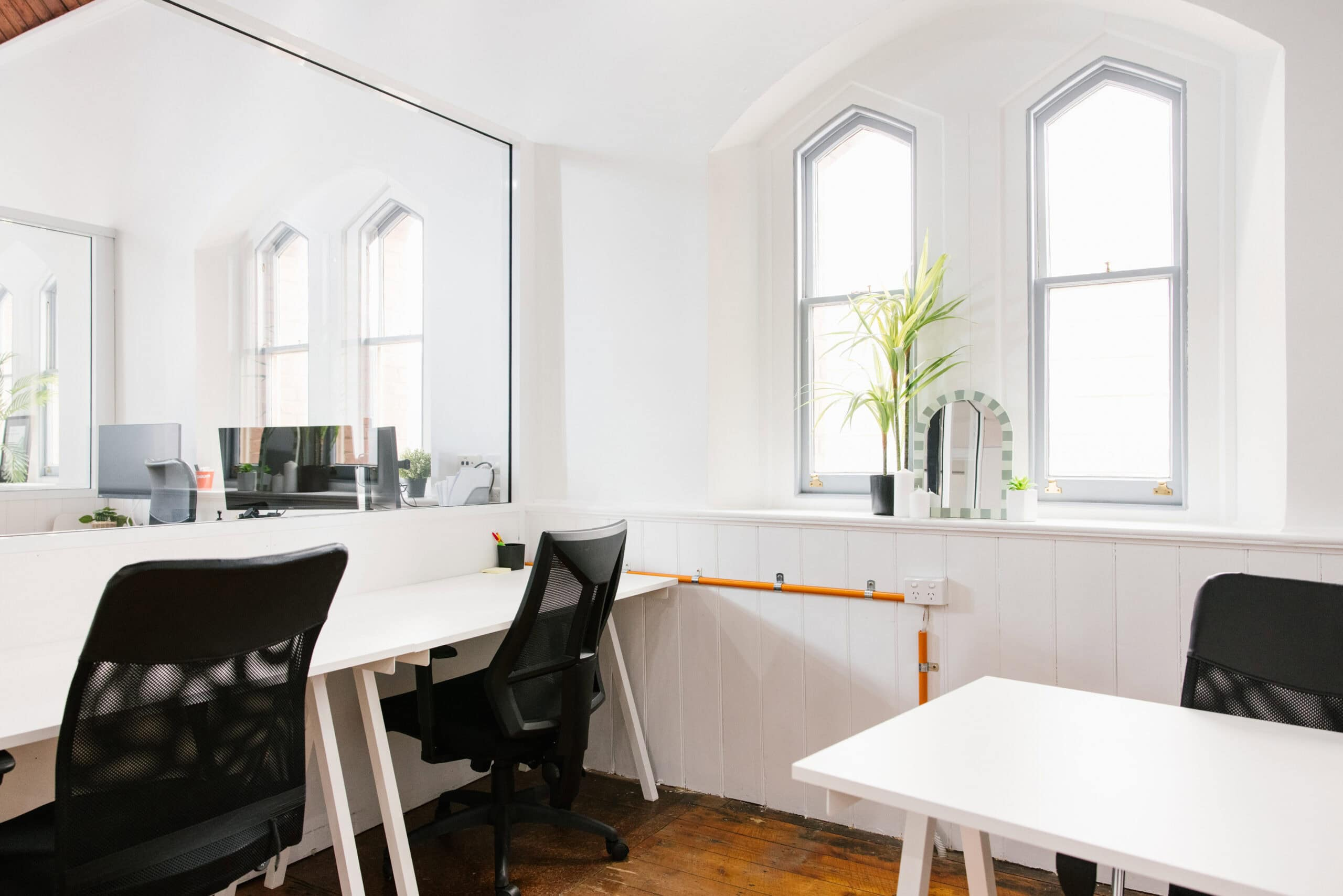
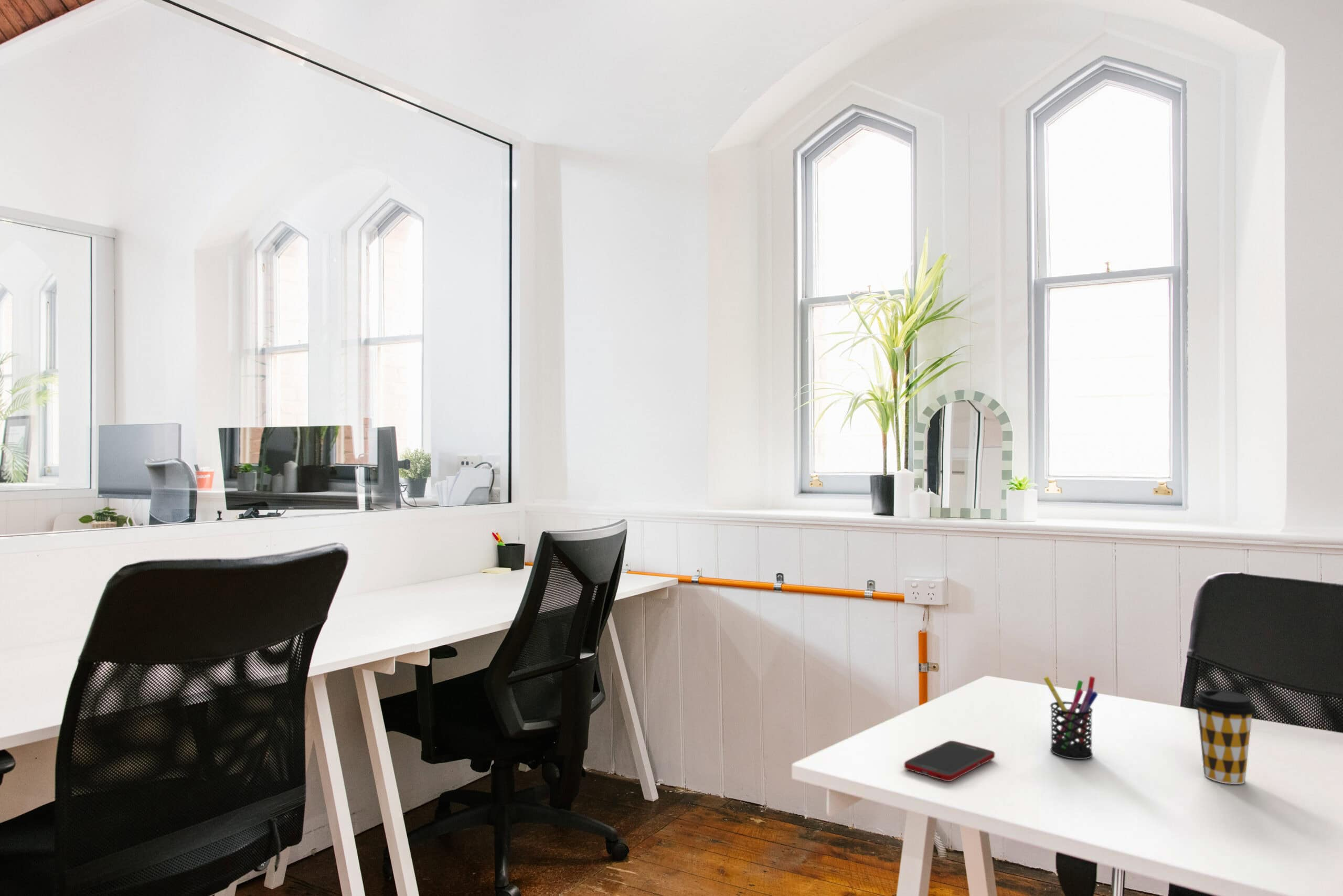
+ coffee cup [1193,689,1257,785]
+ pen holder [1043,676,1098,760]
+ cell phone [904,740,995,782]
